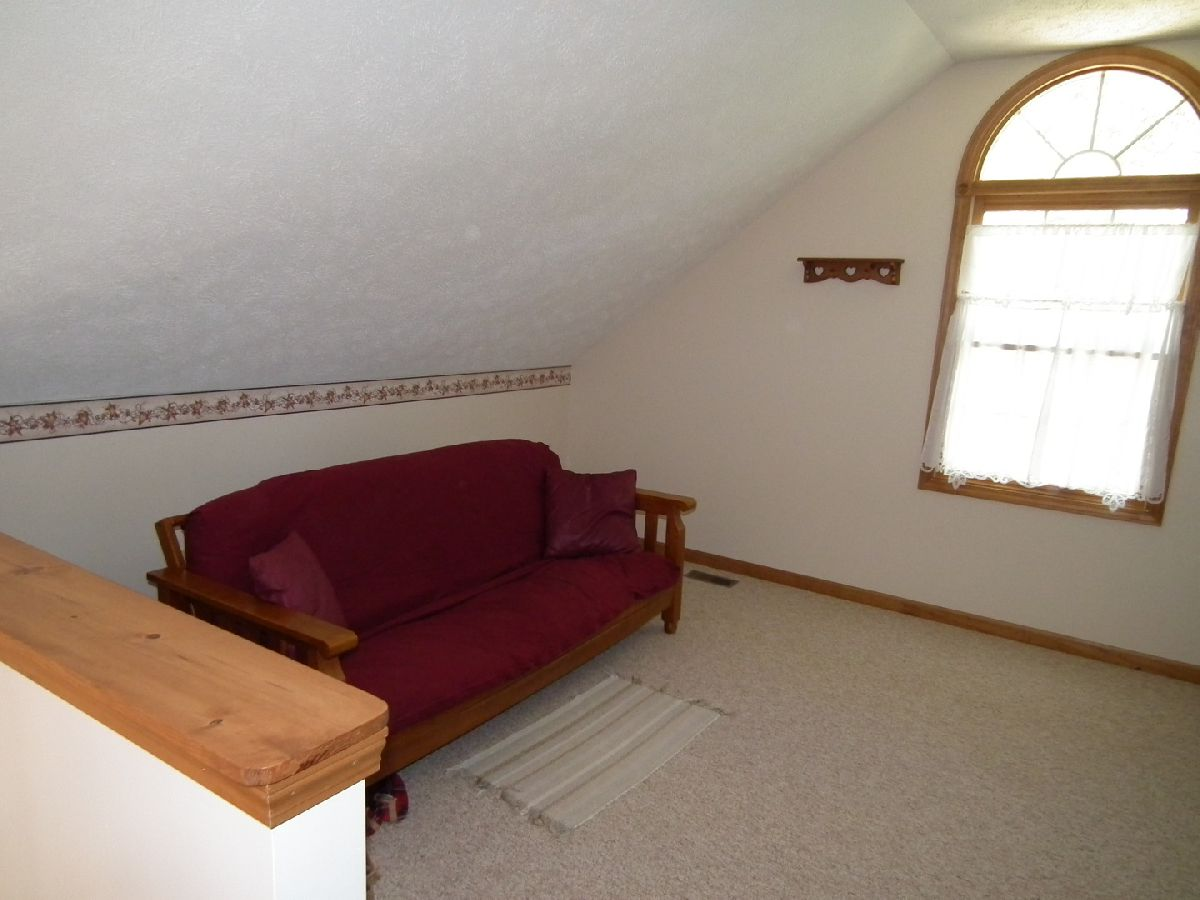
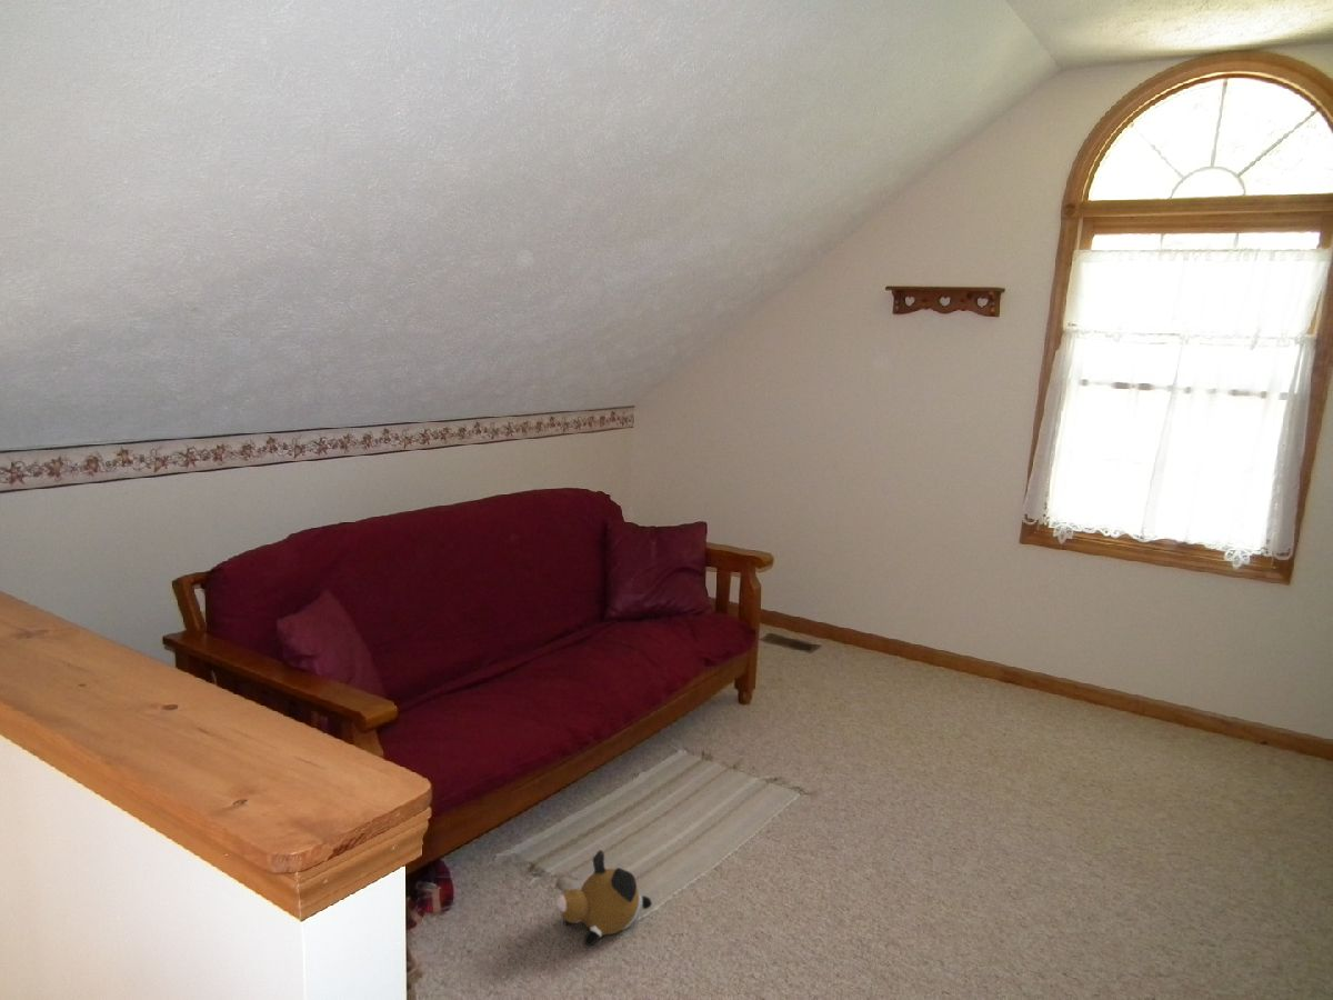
+ plush toy [554,849,653,947]
